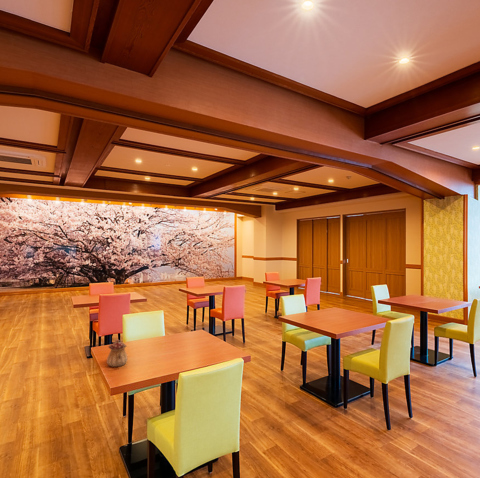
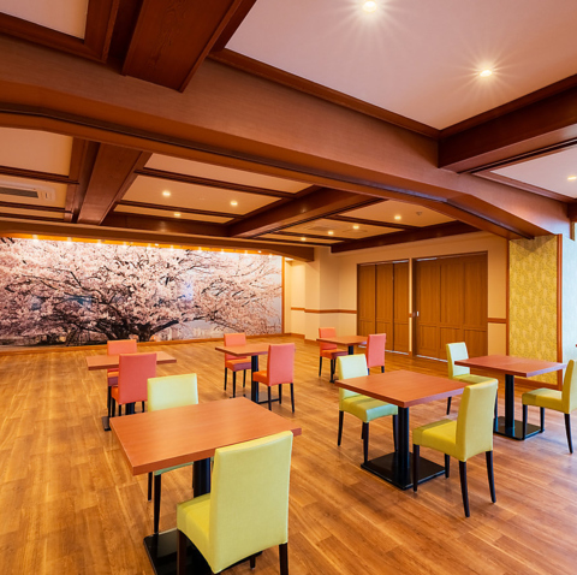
- teapot [106,339,128,368]
